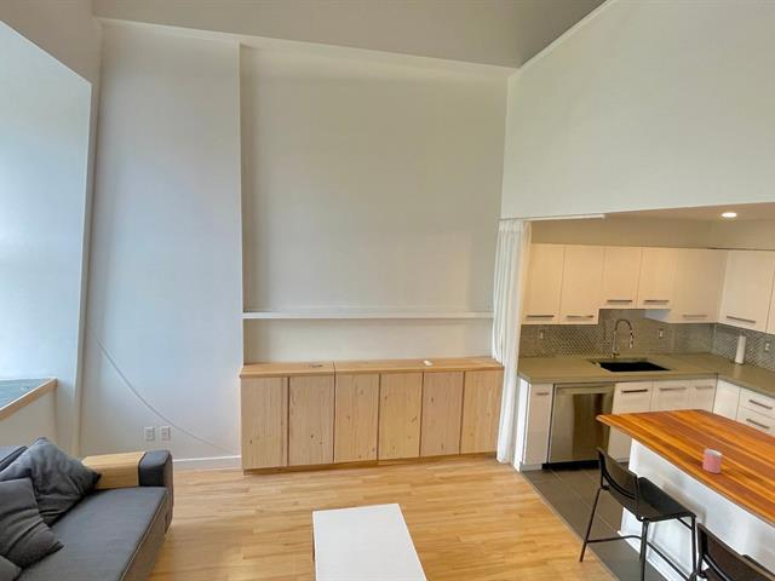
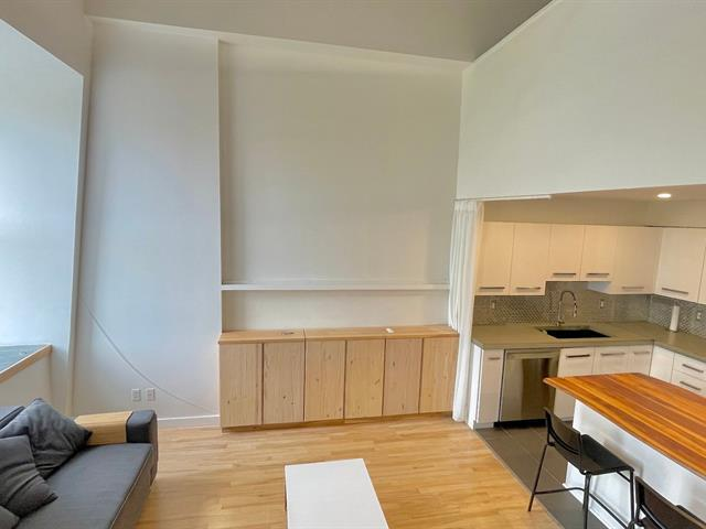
- cup [701,448,723,474]
